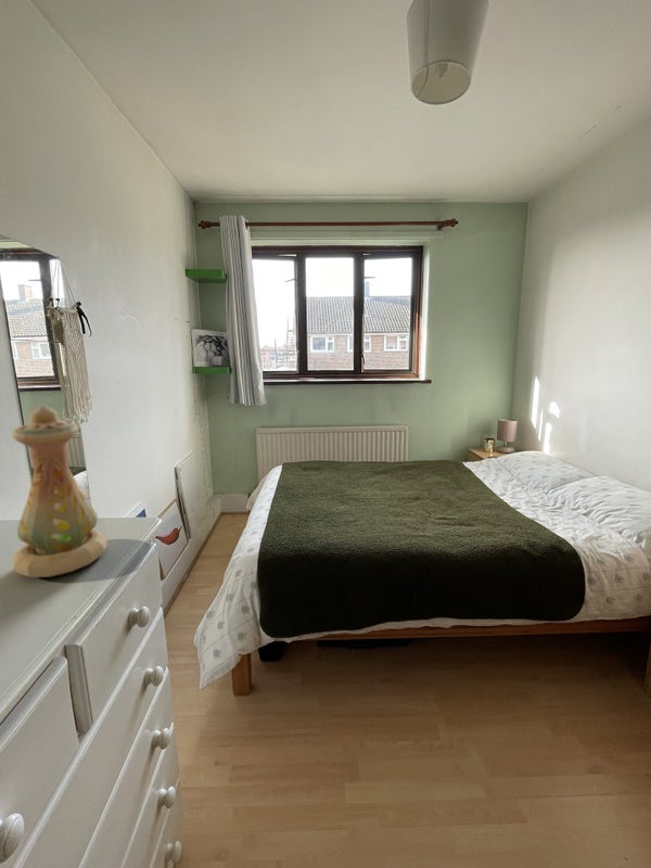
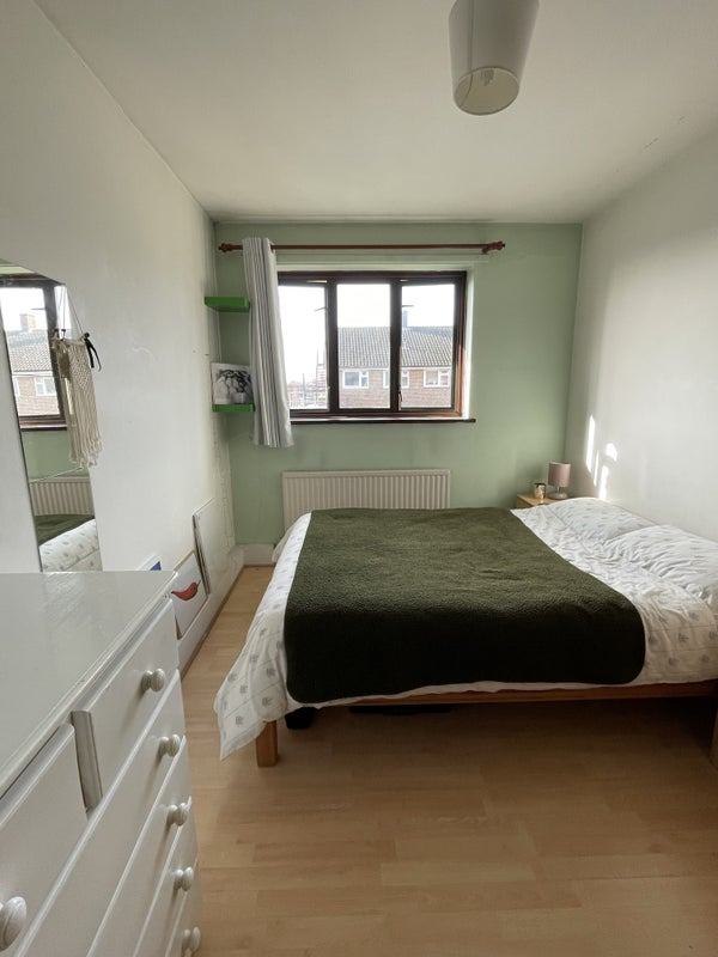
- vase [11,404,108,578]
